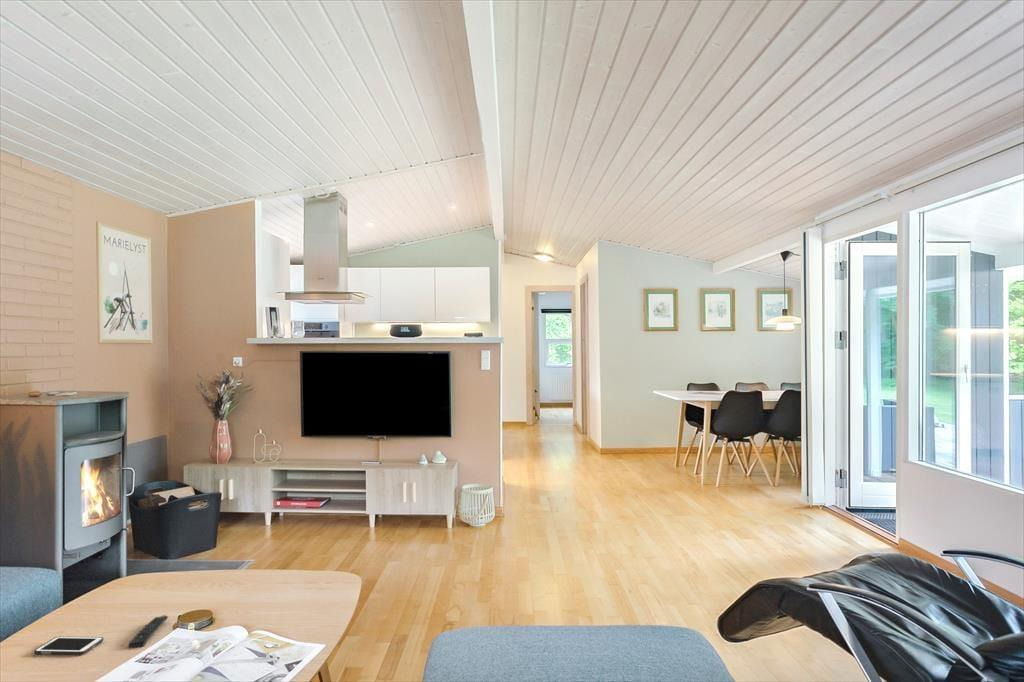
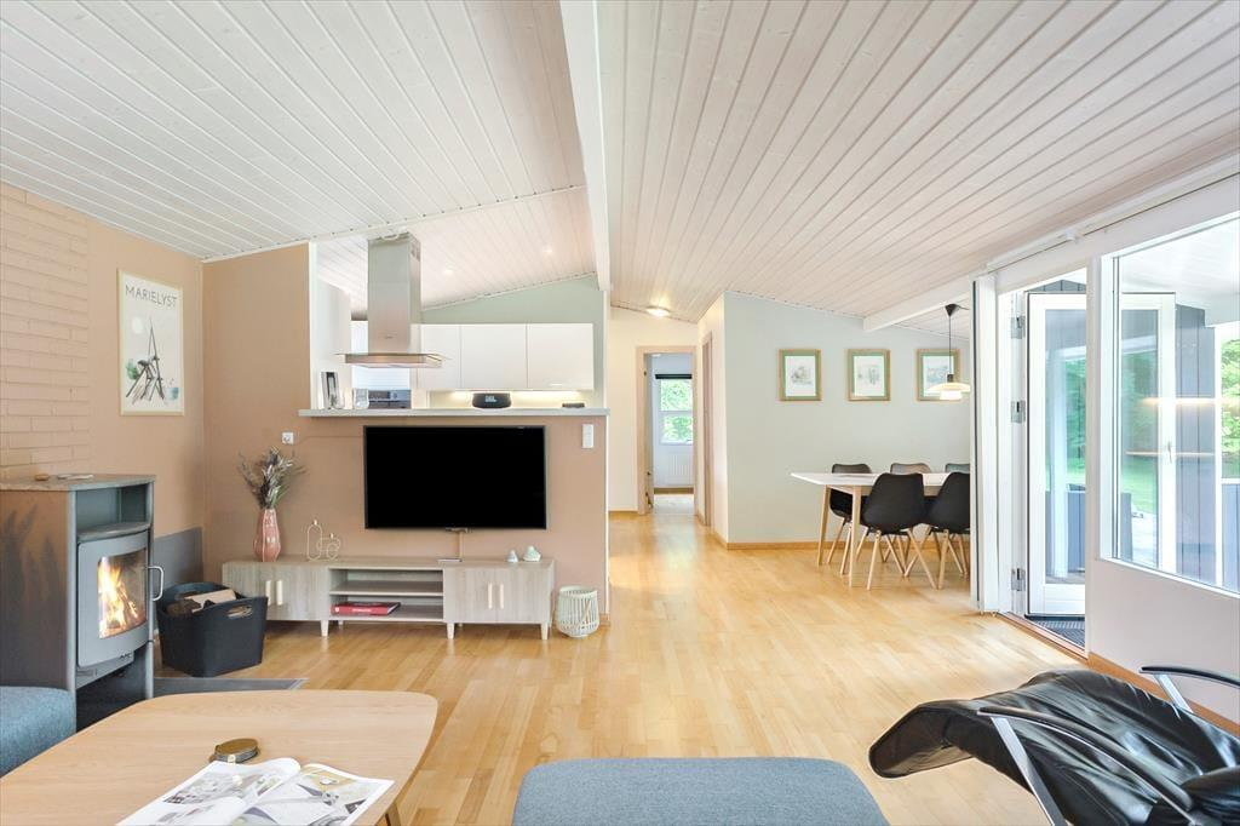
- remote control [128,614,169,648]
- cell phone [33,635,104,656]
